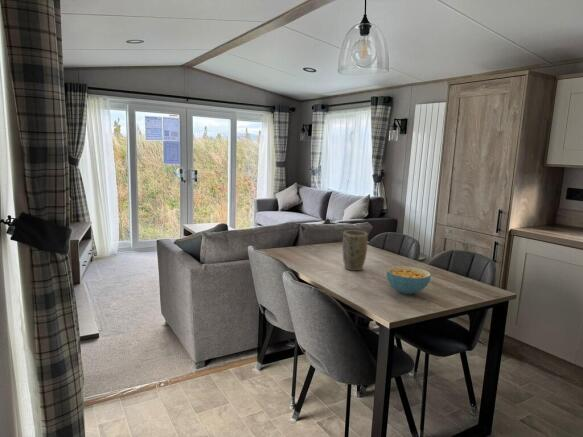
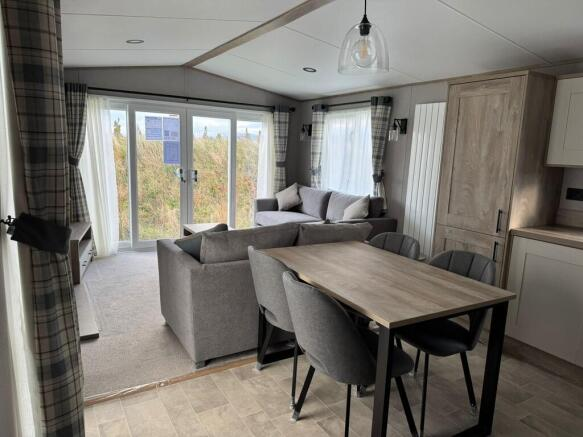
- plant pot [341,230,369,271]
- cereal bowl [386,265,432,295]
